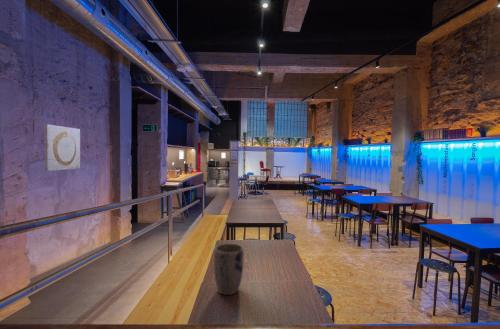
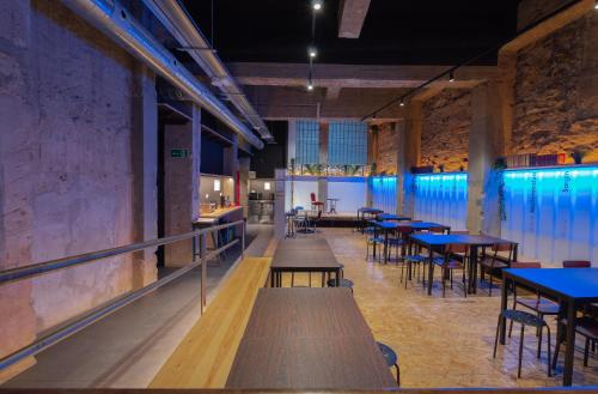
- wall art [44,124,81,172]
- plant pot [213,243,245,296]
